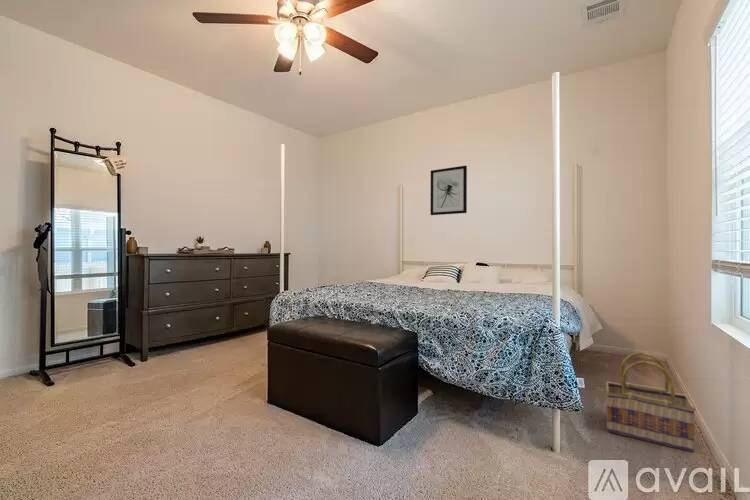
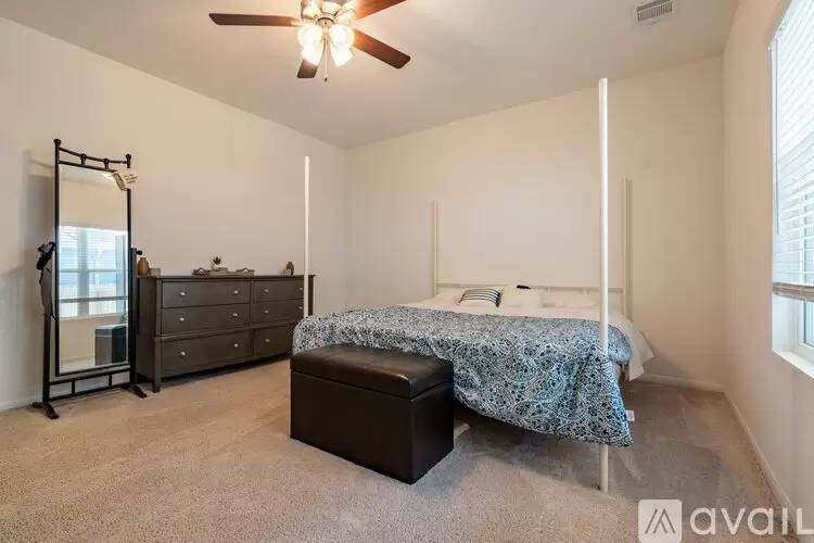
- basket [604,351,697,453]
- wall art [429,165,468,216]
